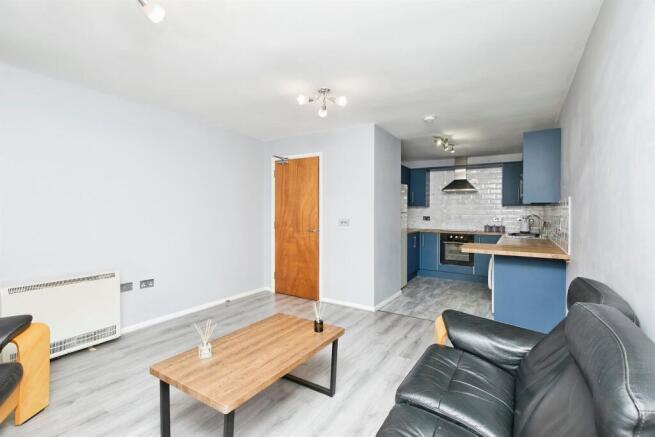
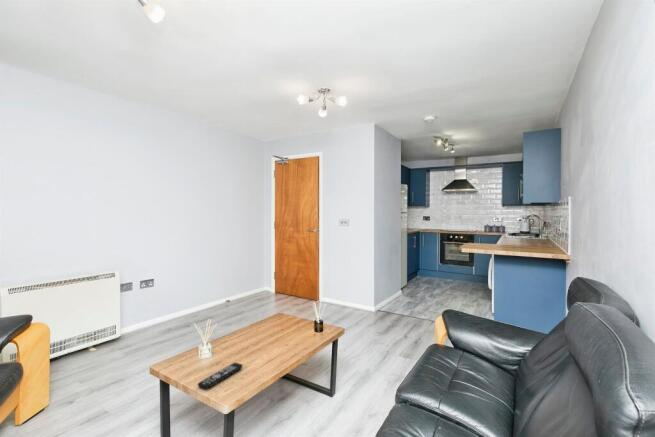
+ remote control [197,362,244,391]
